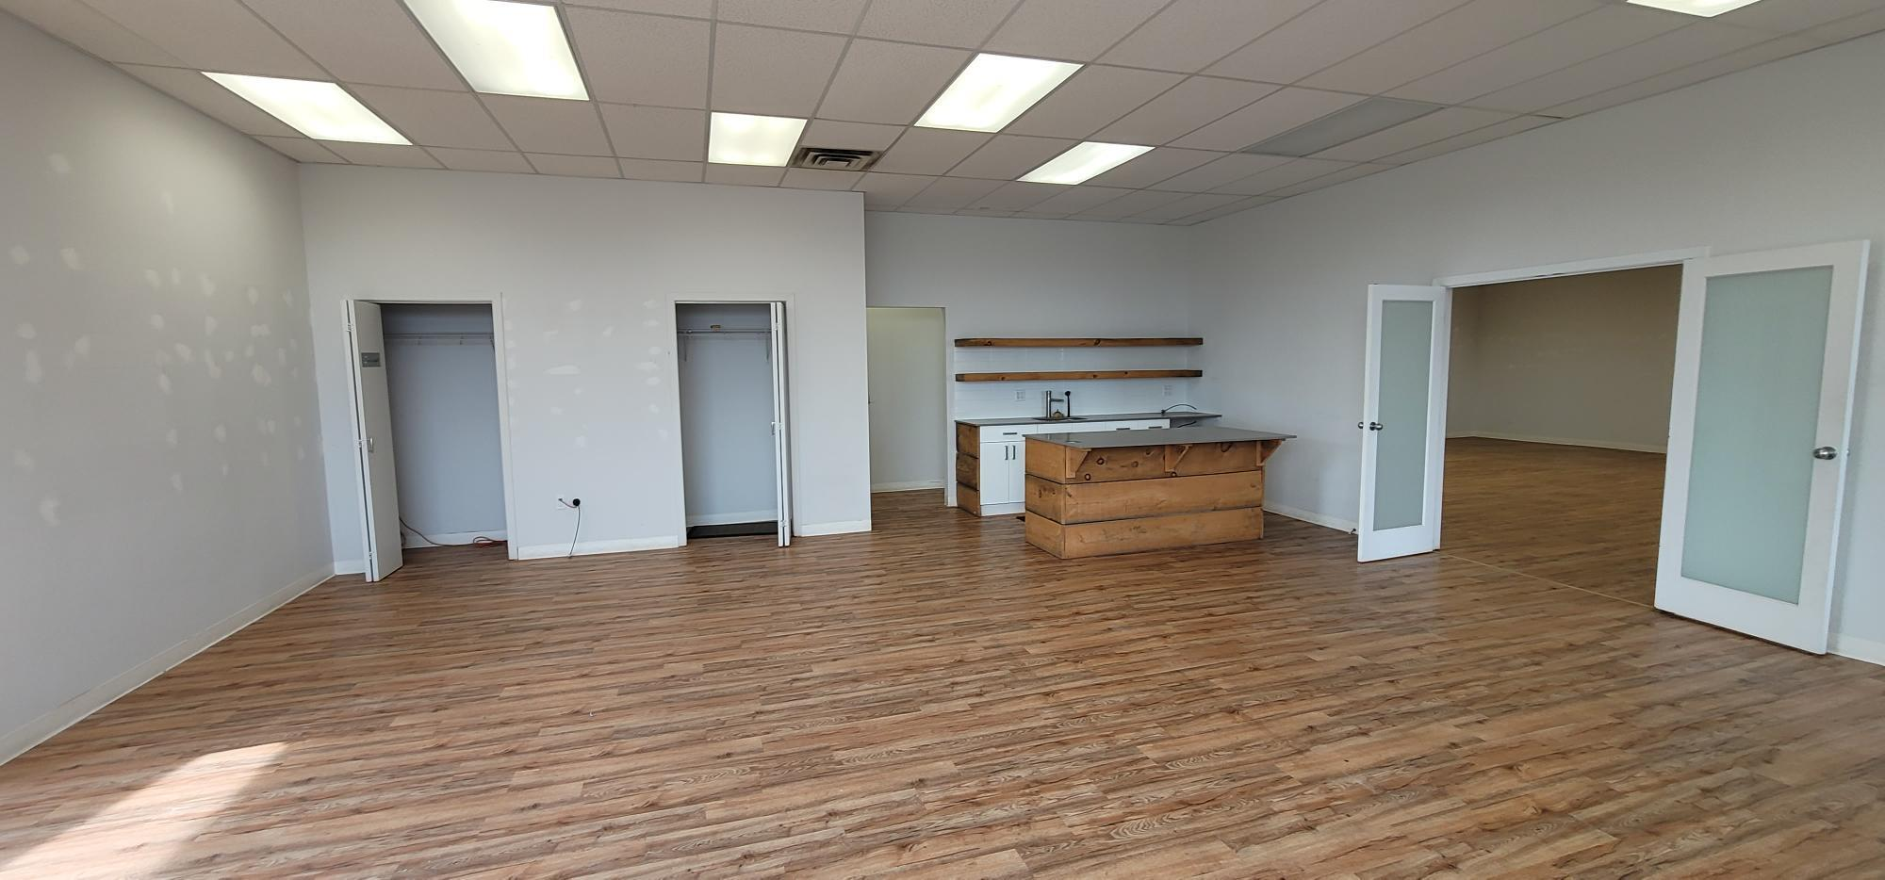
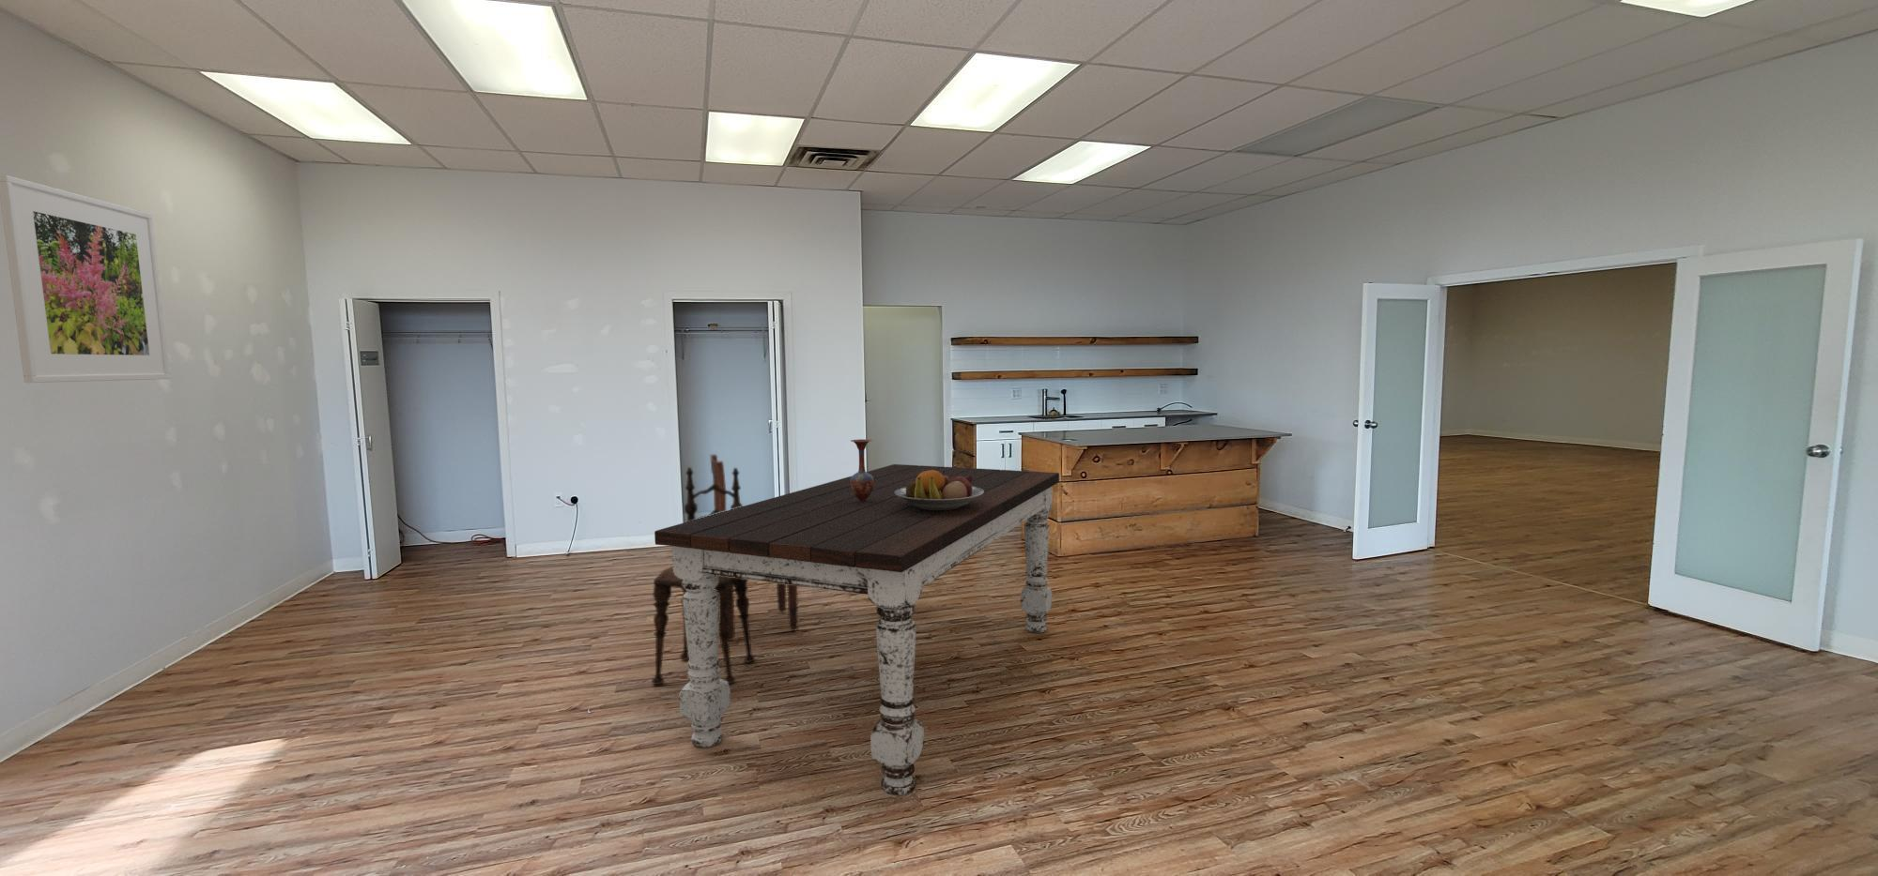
+ dining table [654,463,1060,796]
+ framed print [0,174,171,384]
+ fruit bowl [895,470,985,511]
+ dining chair [650,467,756,686]
+ dining chair [710,454,799,641]
+ vase [850,438,874,501]
